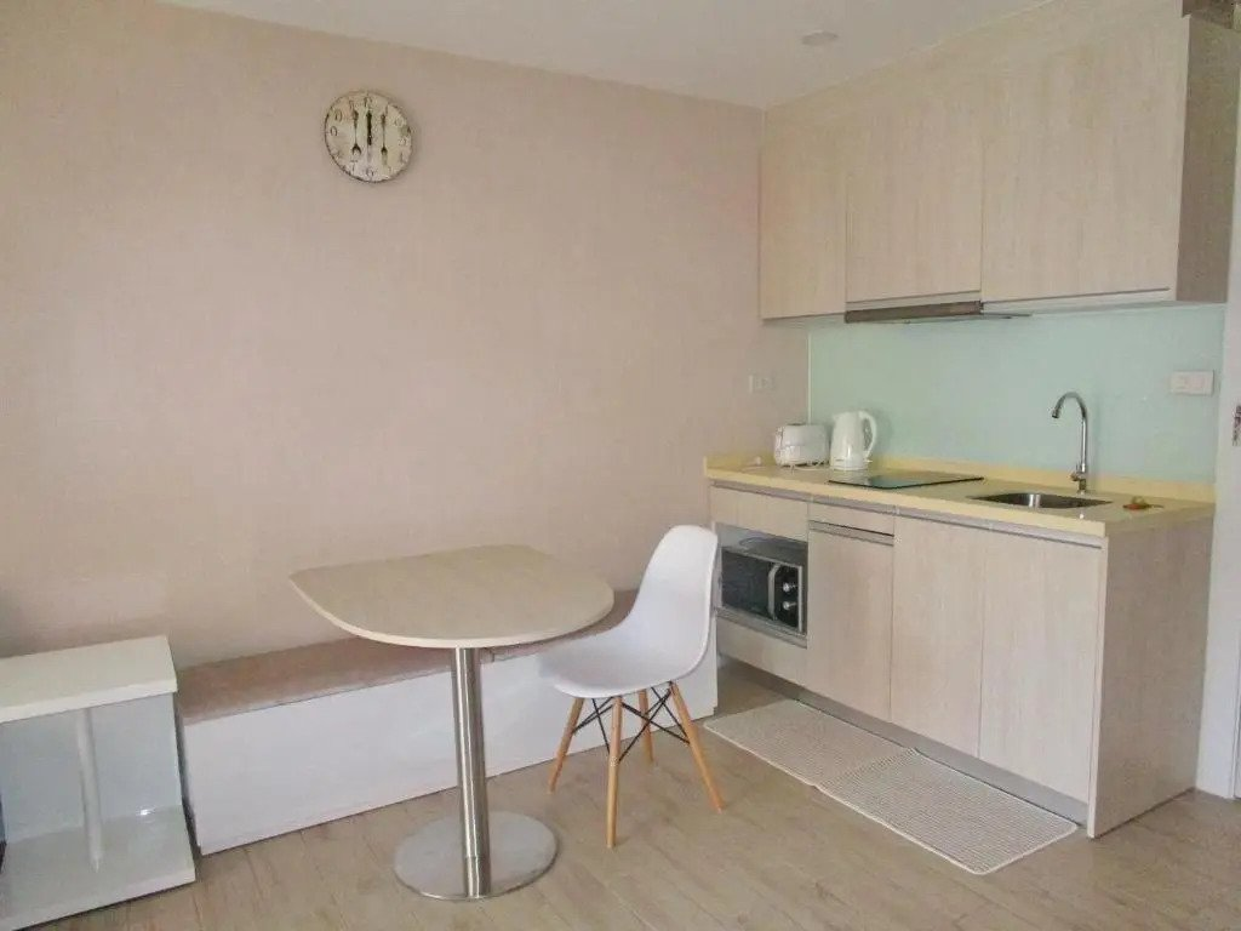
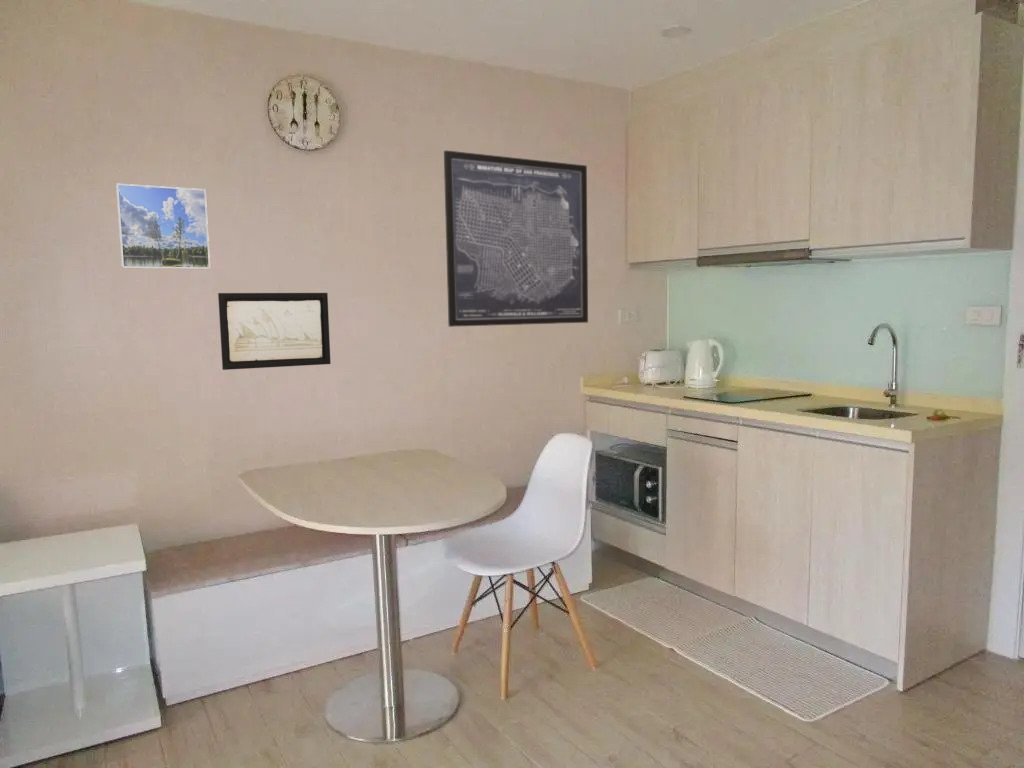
+ wall art [217,292,332,371]
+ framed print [115,183,211,270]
+ wall art [443,149,589,328]
